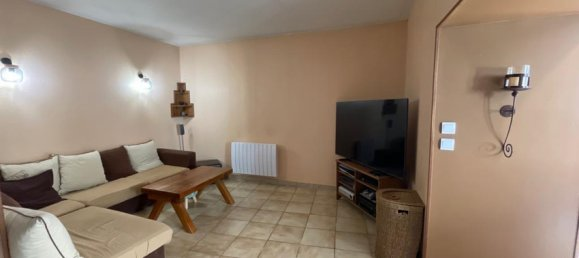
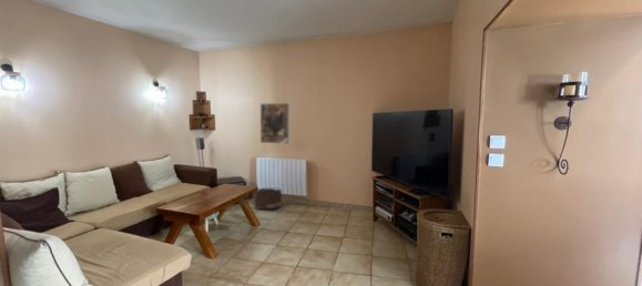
+ pouf [249,187,283,211]
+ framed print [259,102,291,145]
